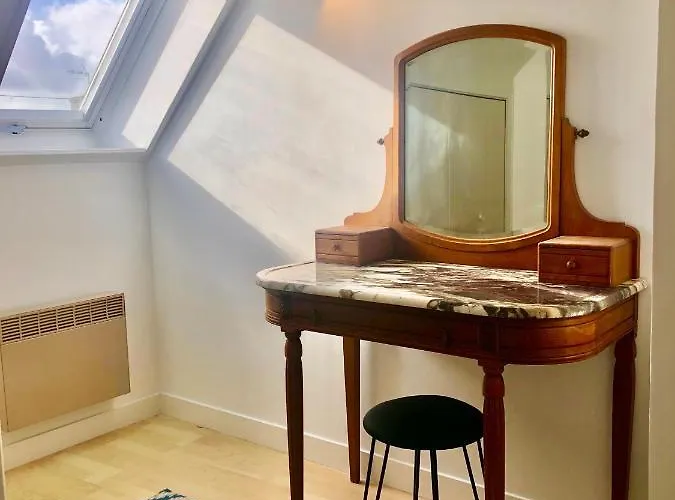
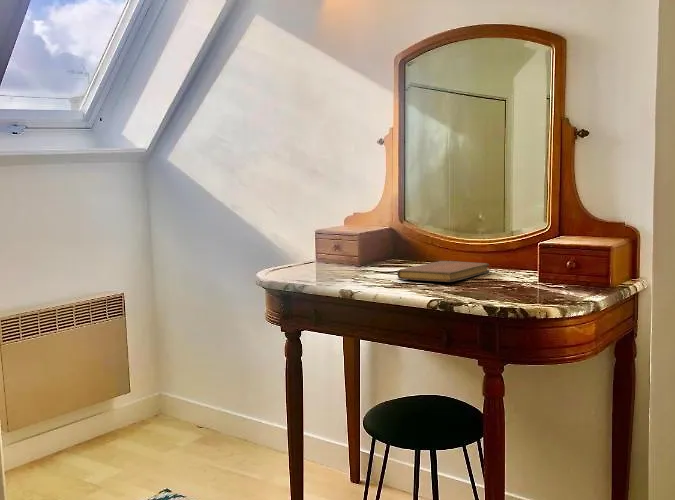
+ notebook [396,260,490,283]
